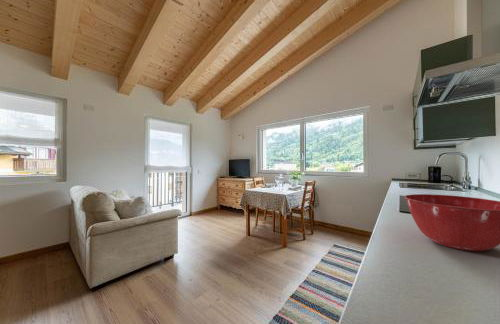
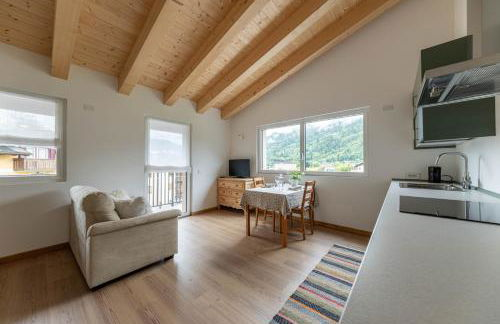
- mixing bowl [404,193,500,252]
